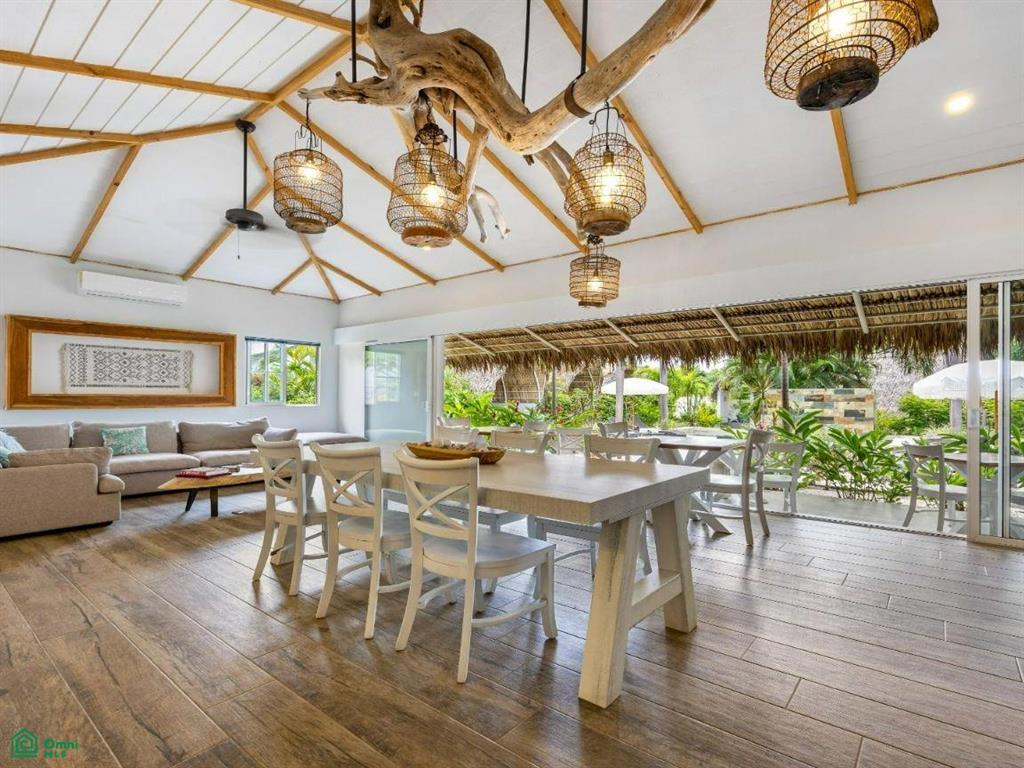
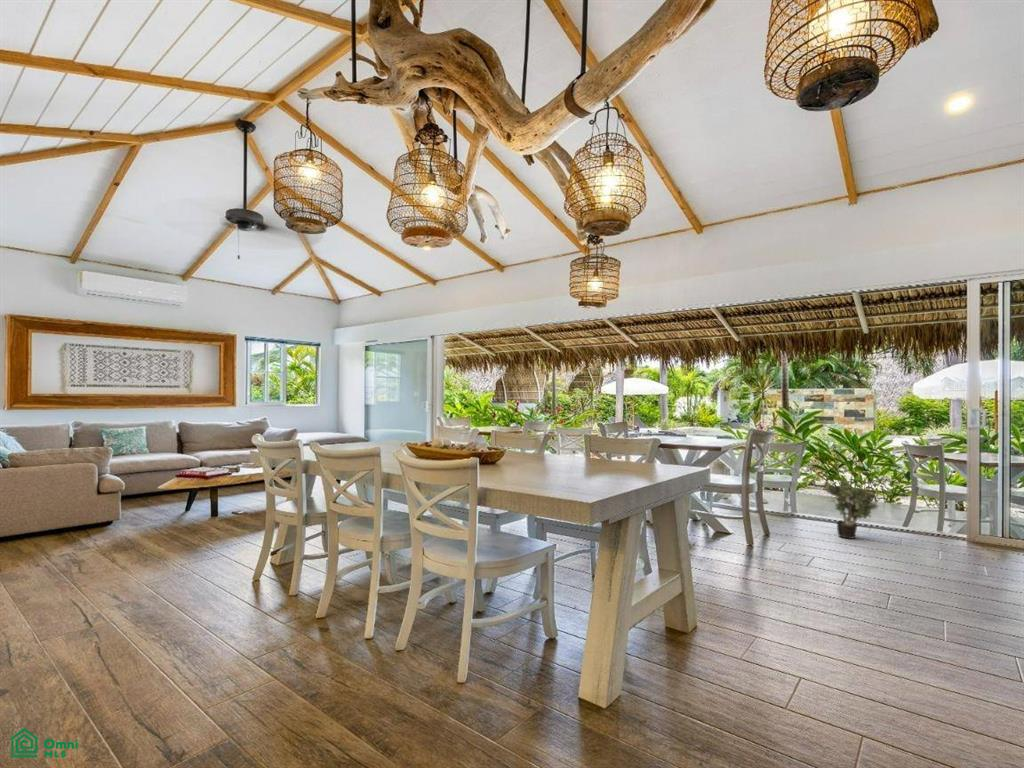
+ potted plant [820,480,879,540]
